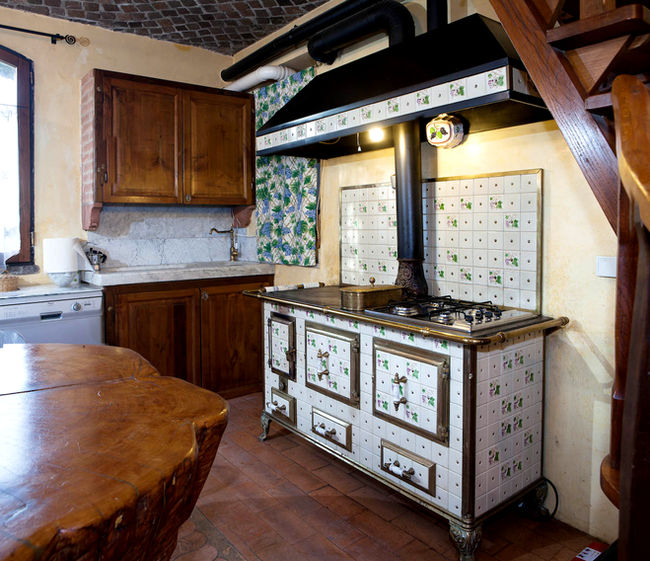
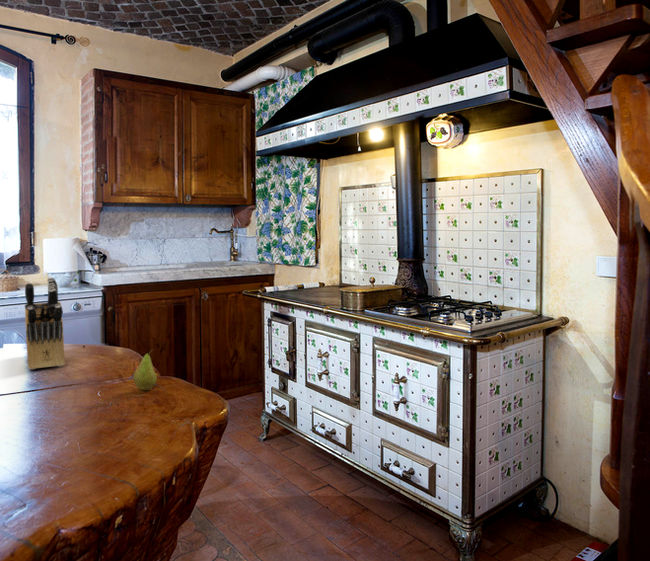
+ knife block [24,276,66,371]
+ fruit [133,348,158,391]
